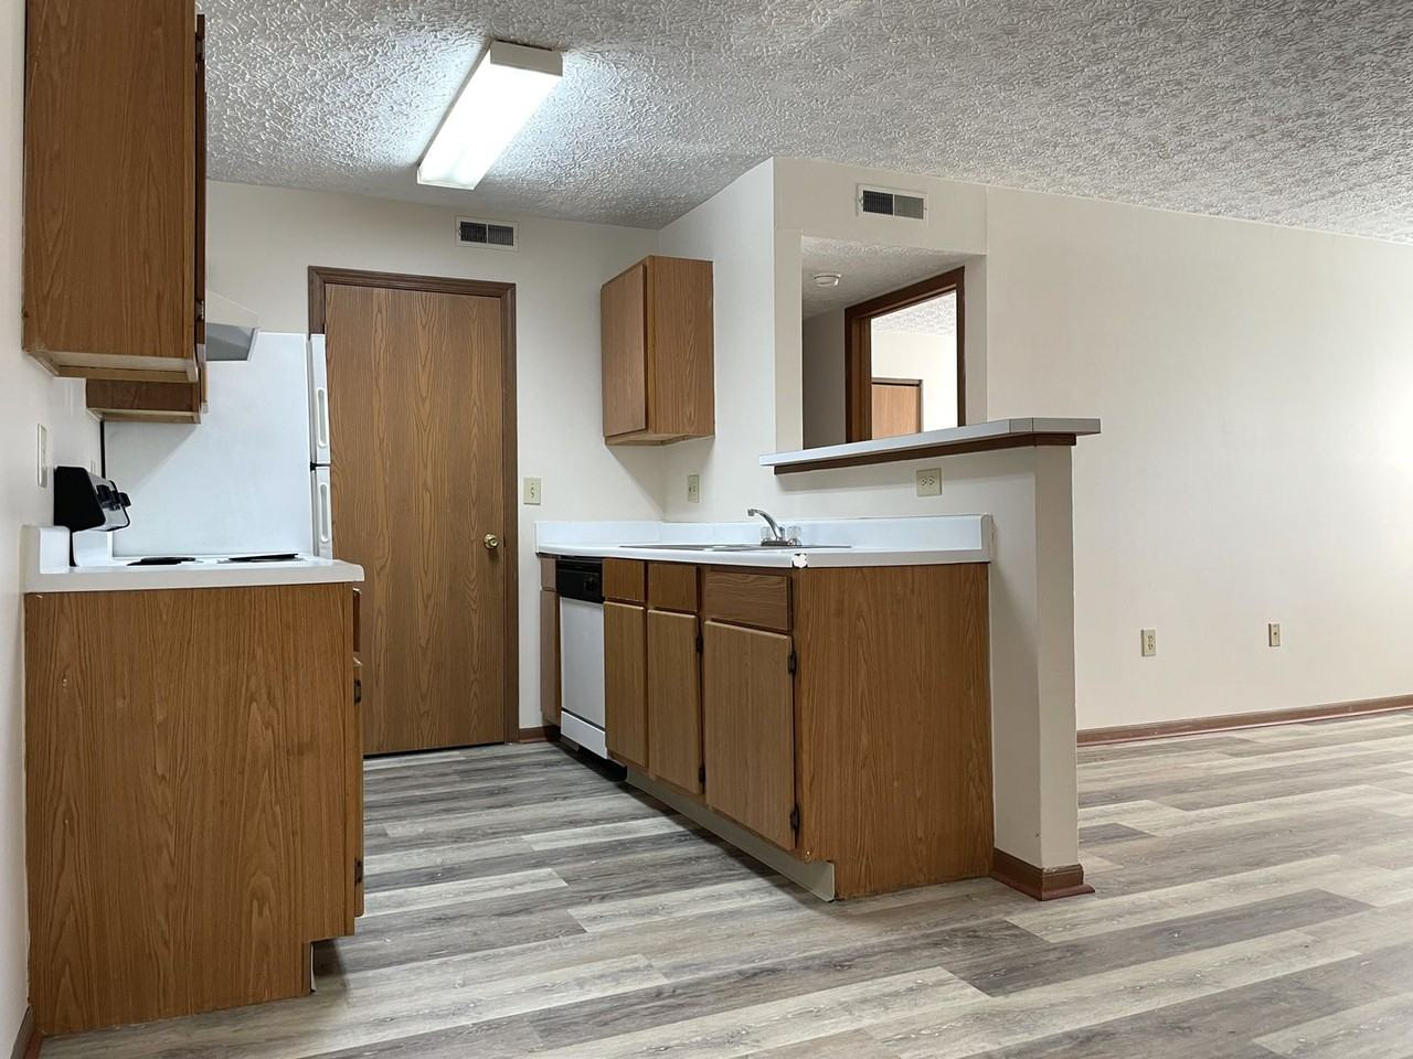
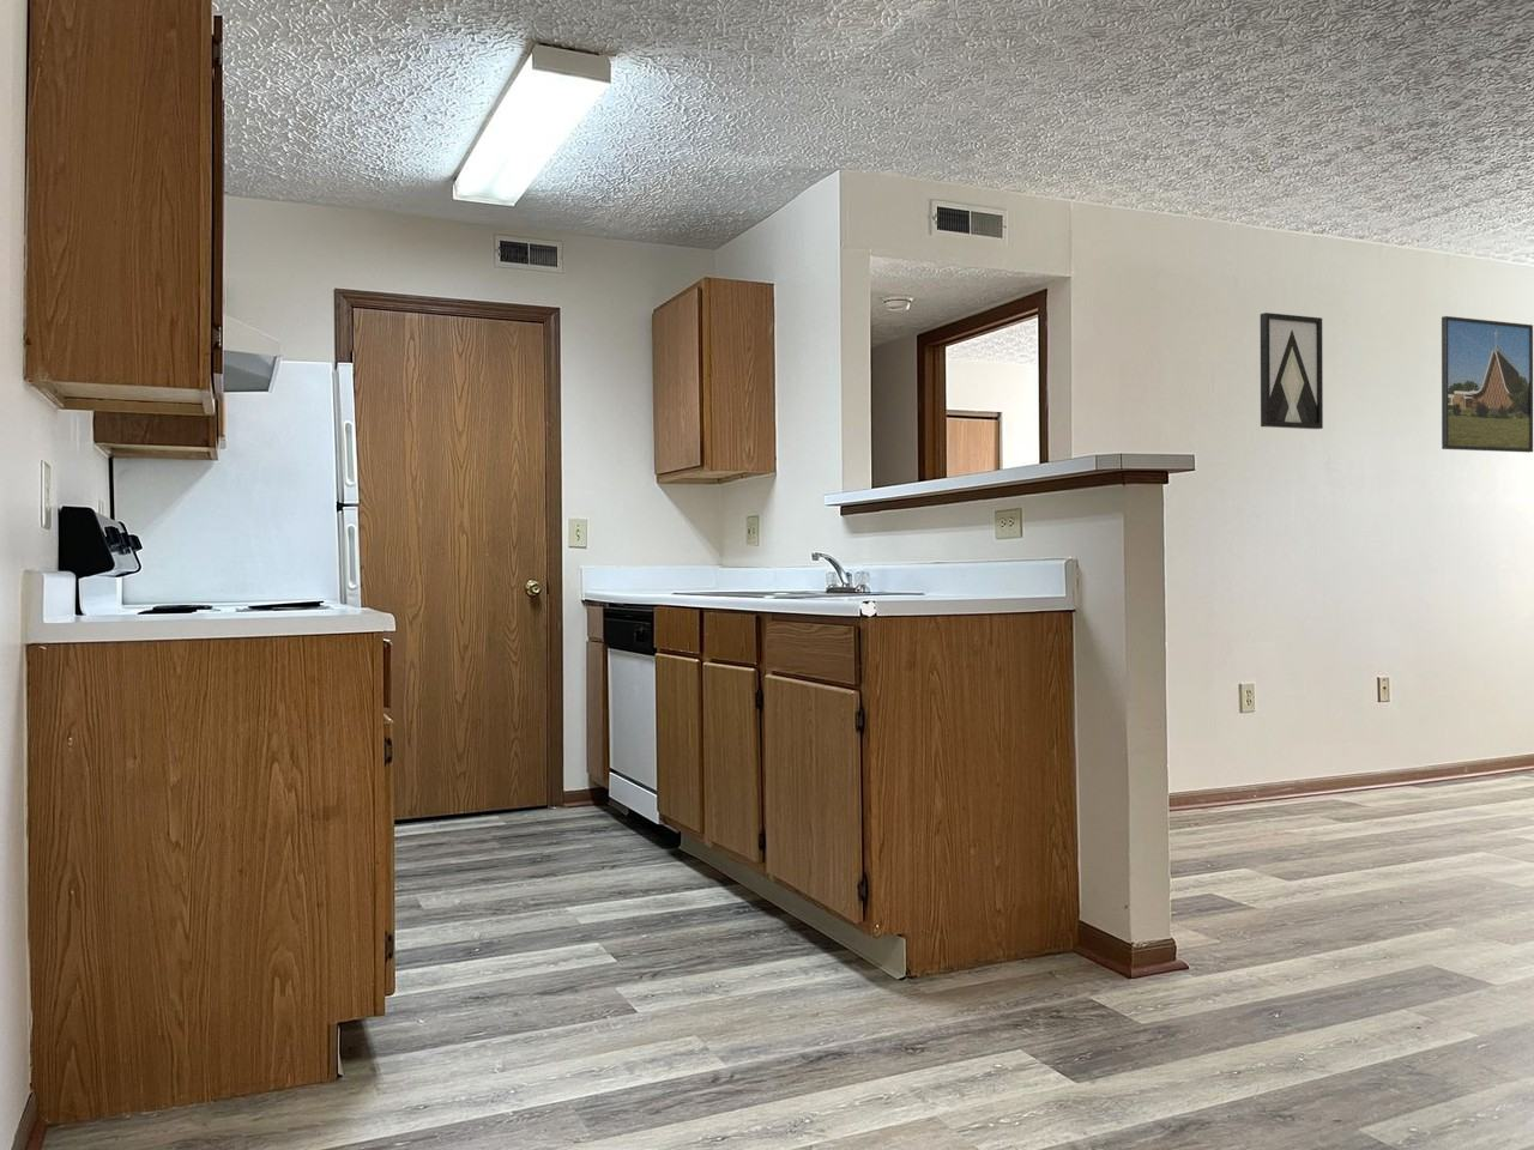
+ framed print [1441,315,1534,454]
+ wall art [1260,312,1324,430]
